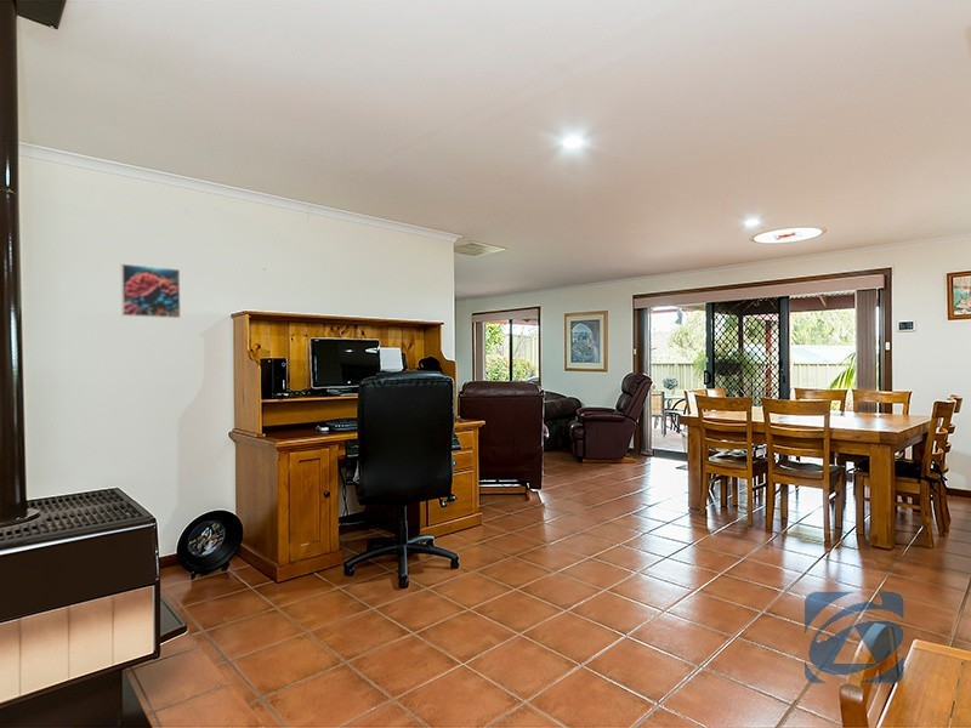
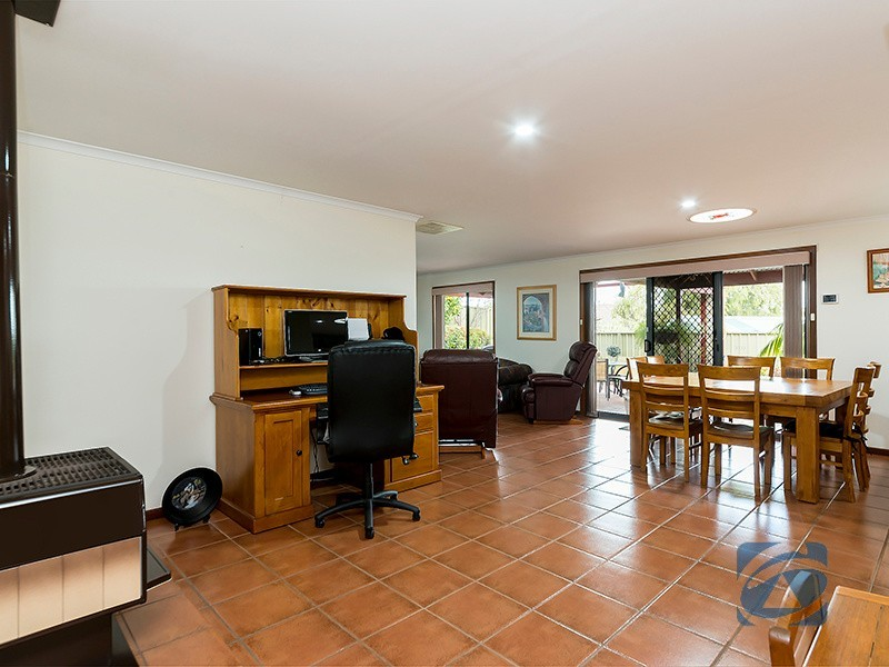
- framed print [120,262,182,319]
